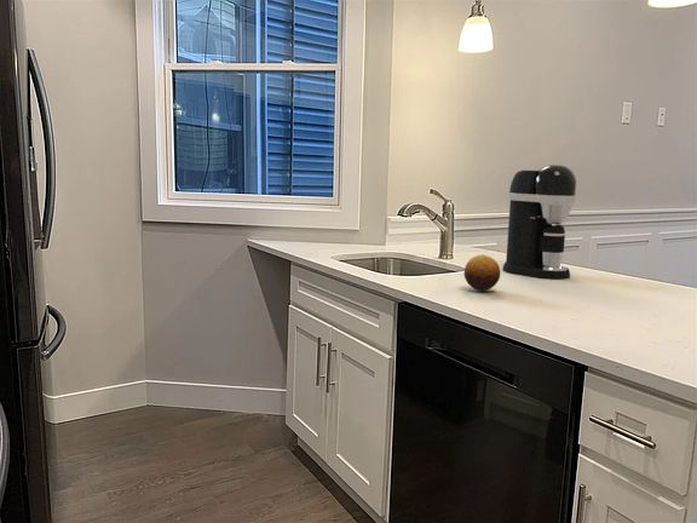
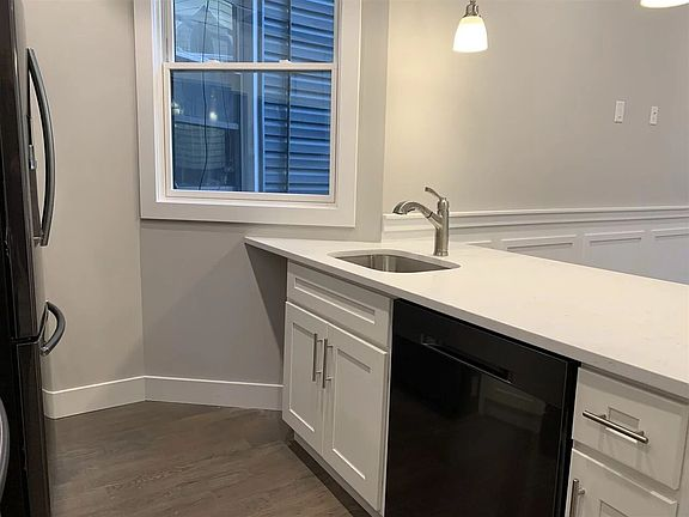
- fruit [463,253,501,292]
- coffee maker [501,163,577,280]
